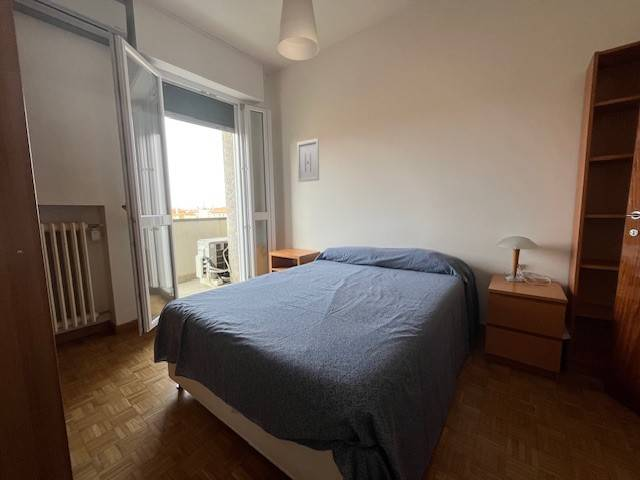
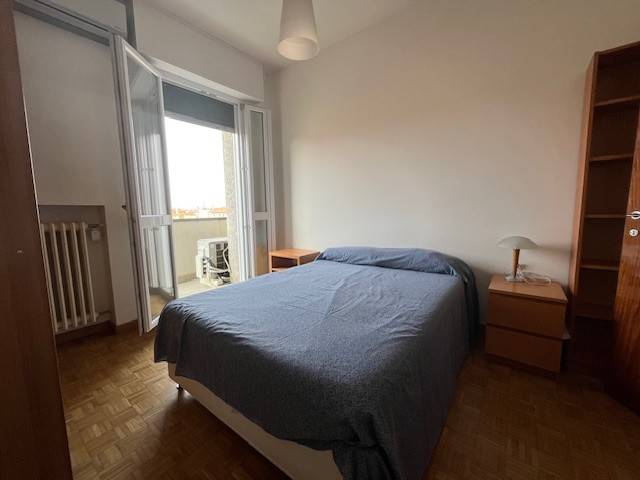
- wall art [296,138,320,183]
